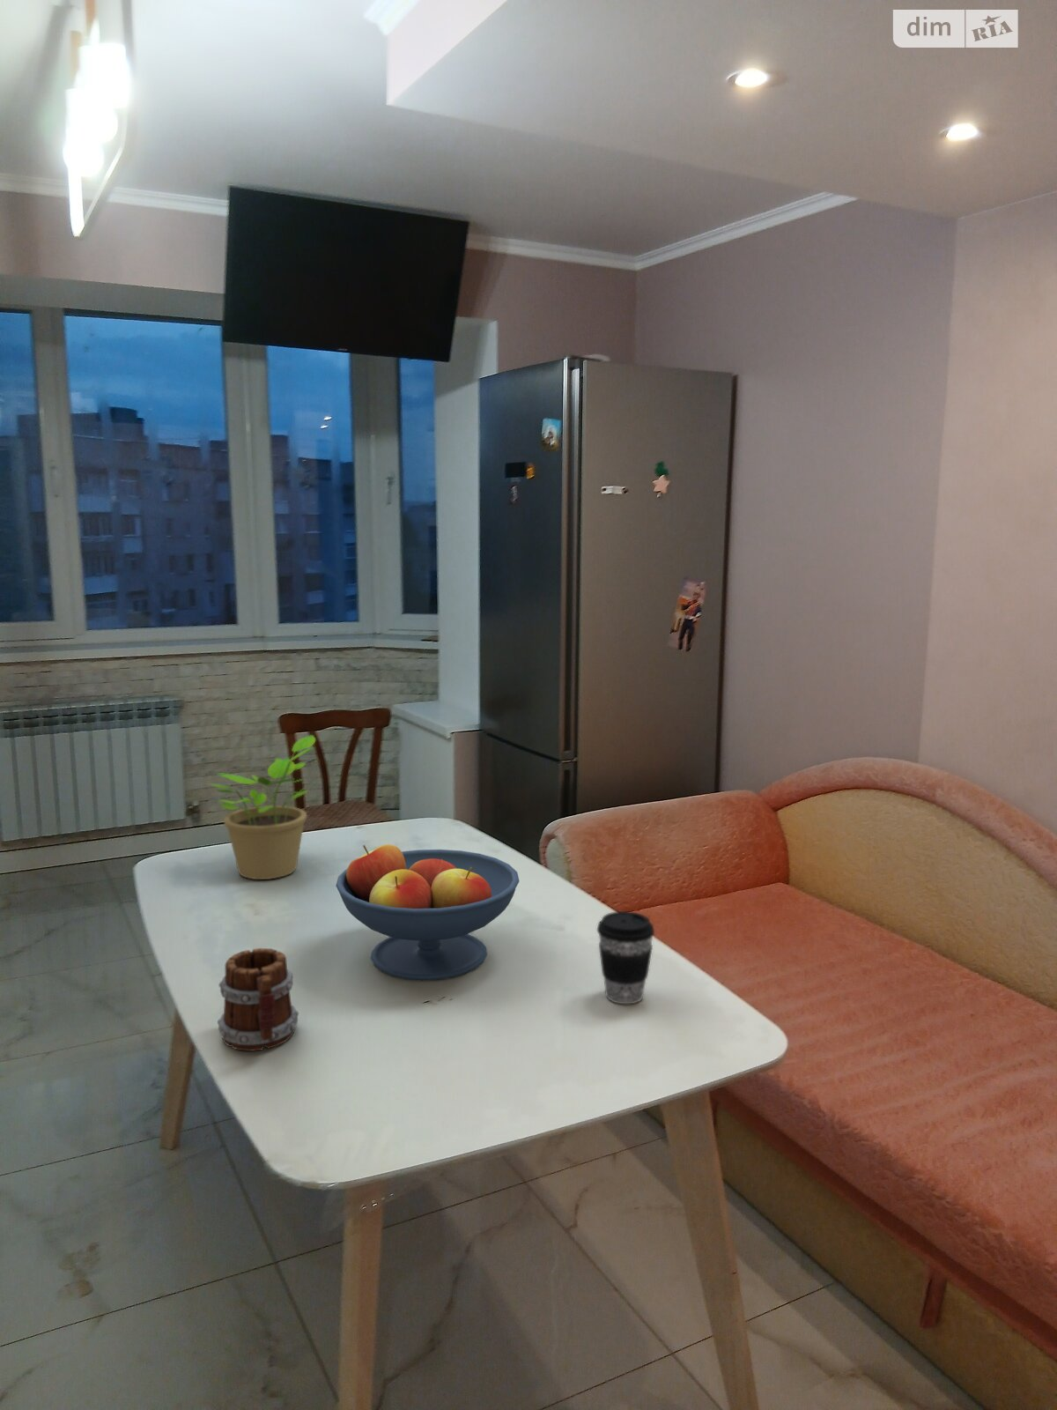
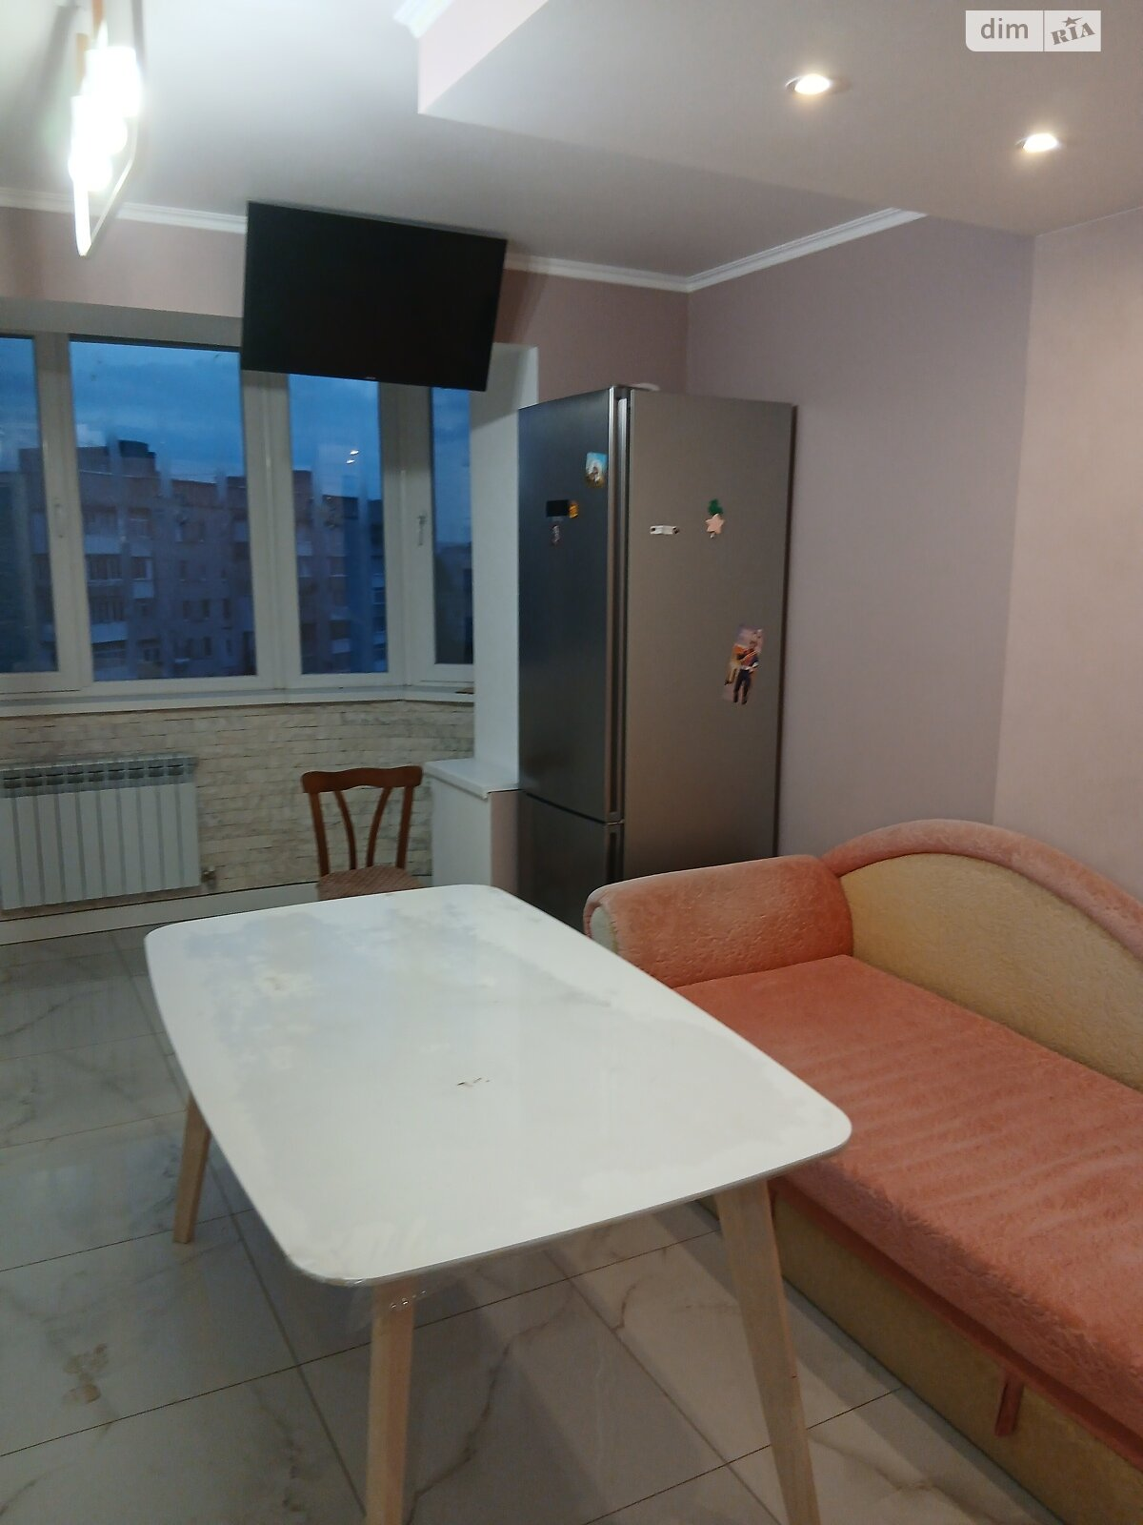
- fruit bowl [334,844,520,980]
- coffee cup [596,910,655,1005]
- potted plant [207,734,318,880]
- mug [217,947,300,1053]
